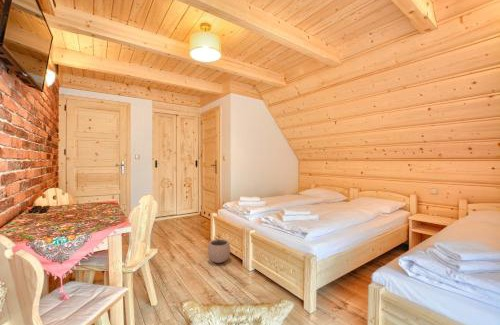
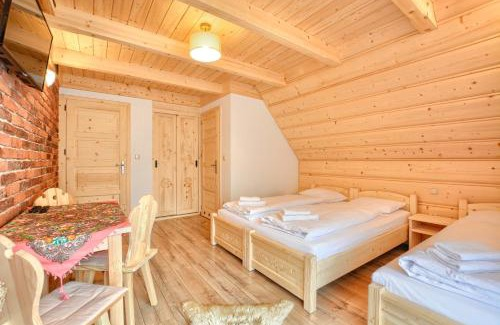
- plant pot [207,233,231,264]
